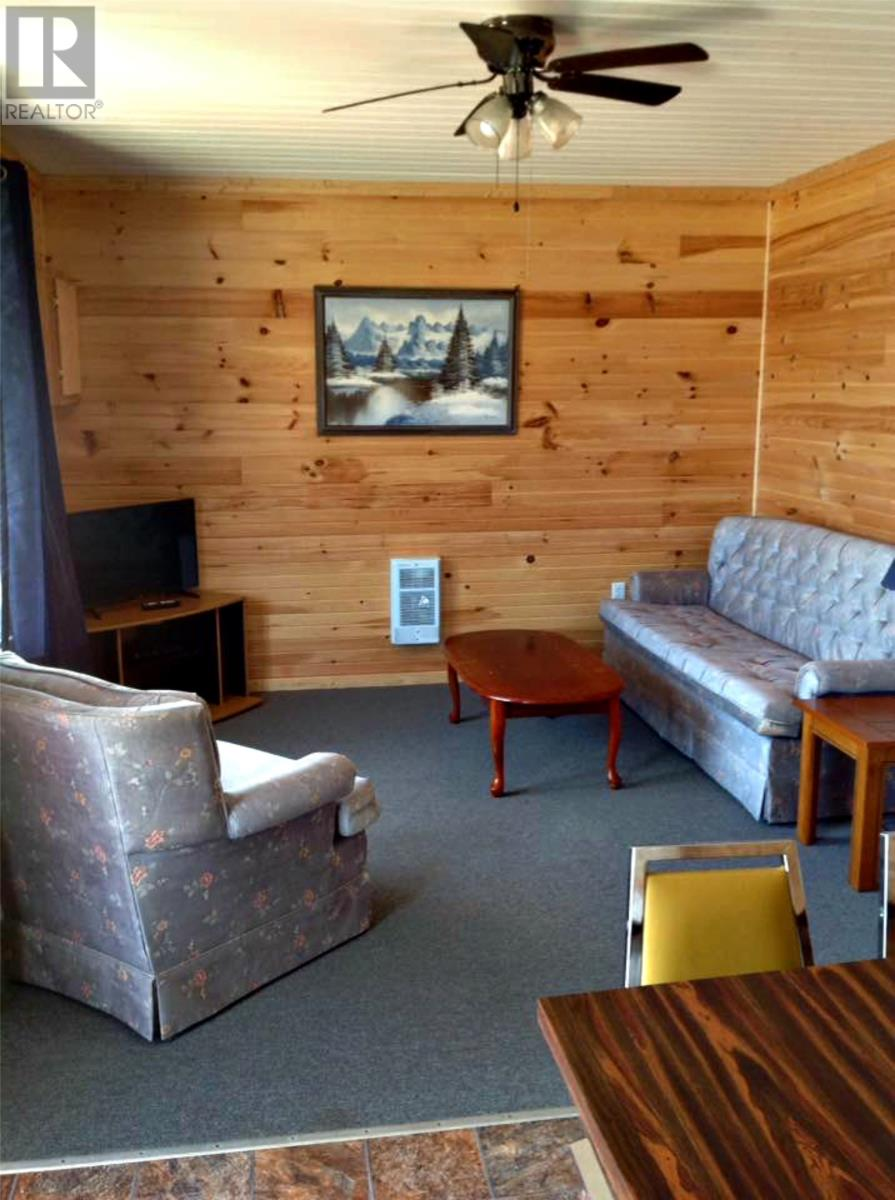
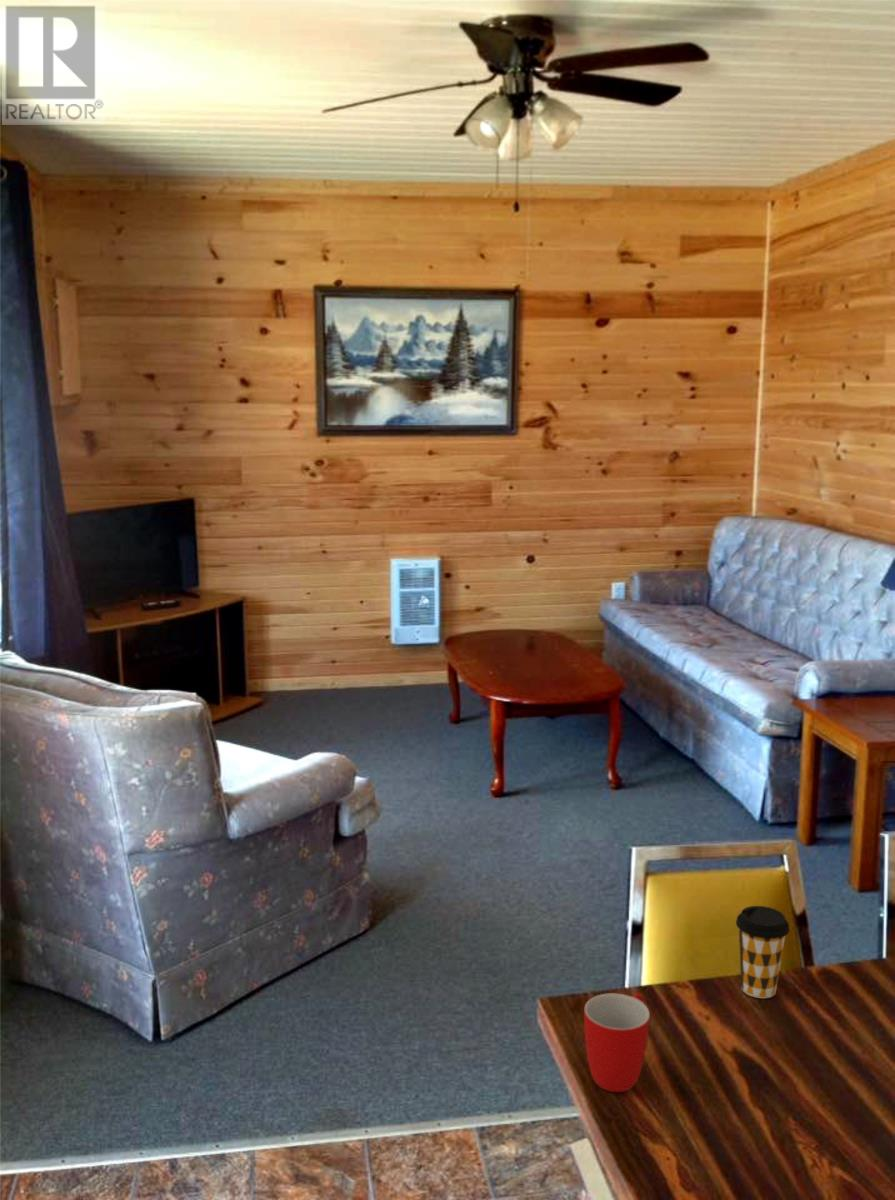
+ coffee cup [735,905,791,999]
+ mug [583,992,651,1093]
